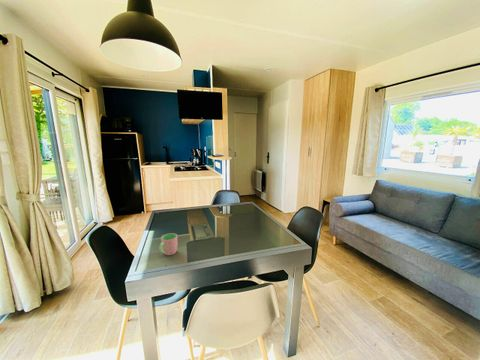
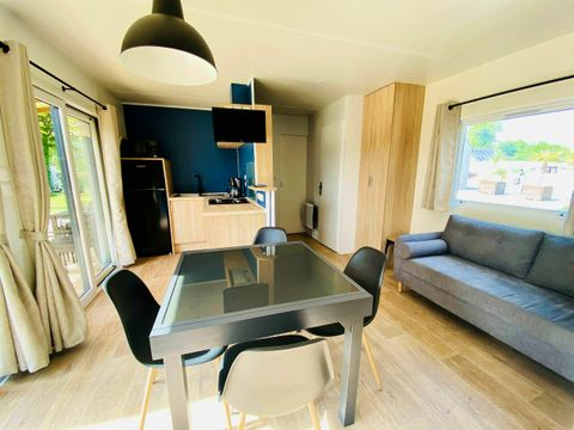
- cup [158,232,178,256]
